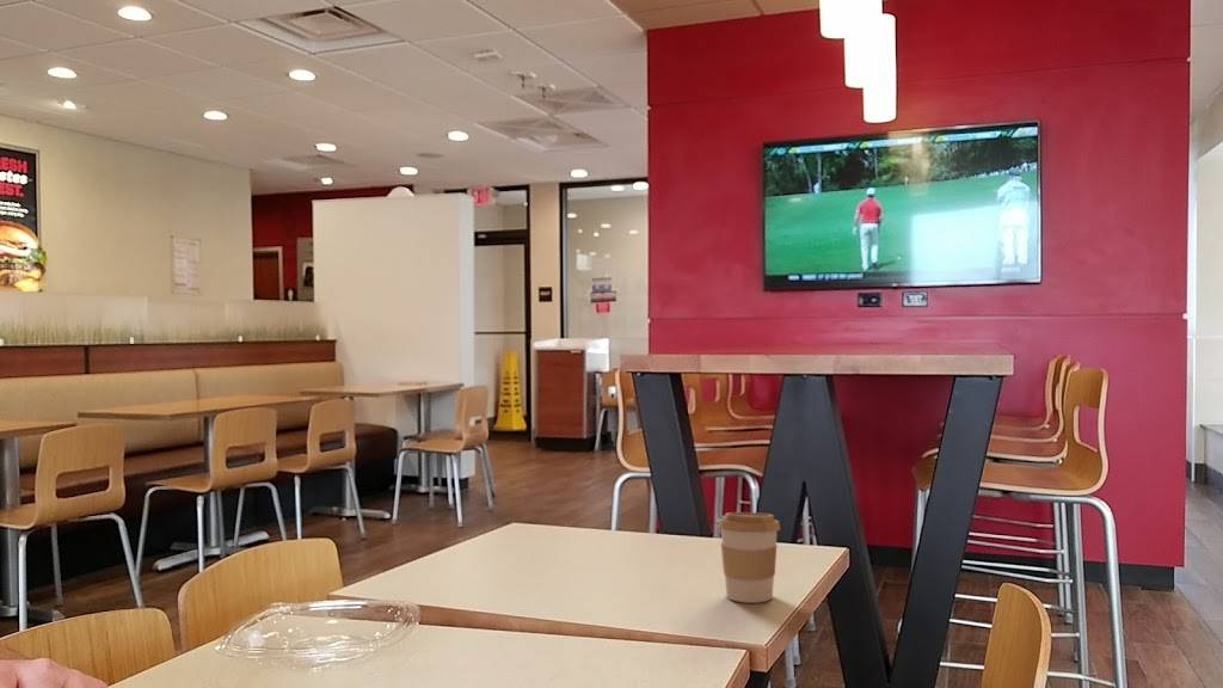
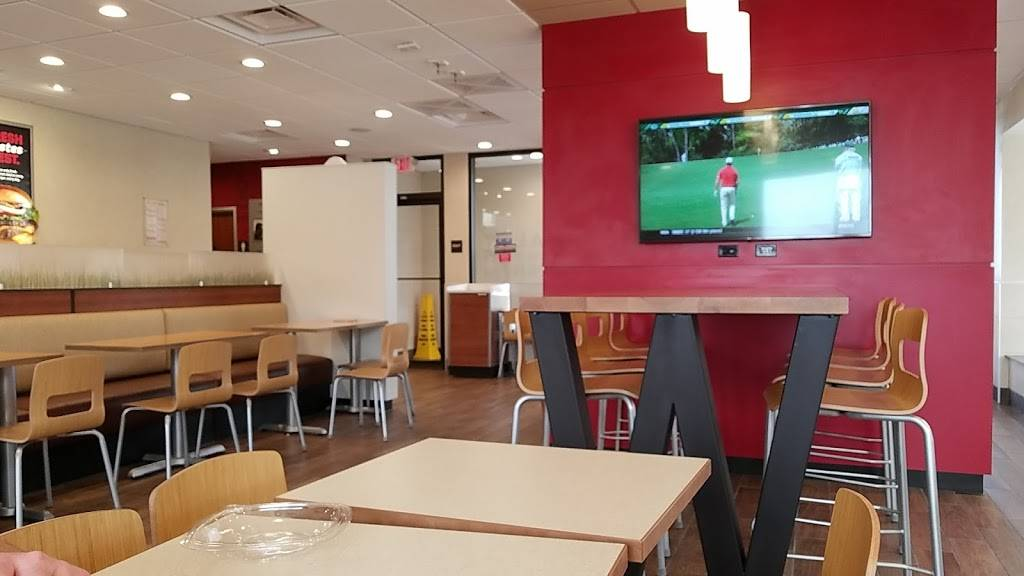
- coffee cup [717,511,781,604]
